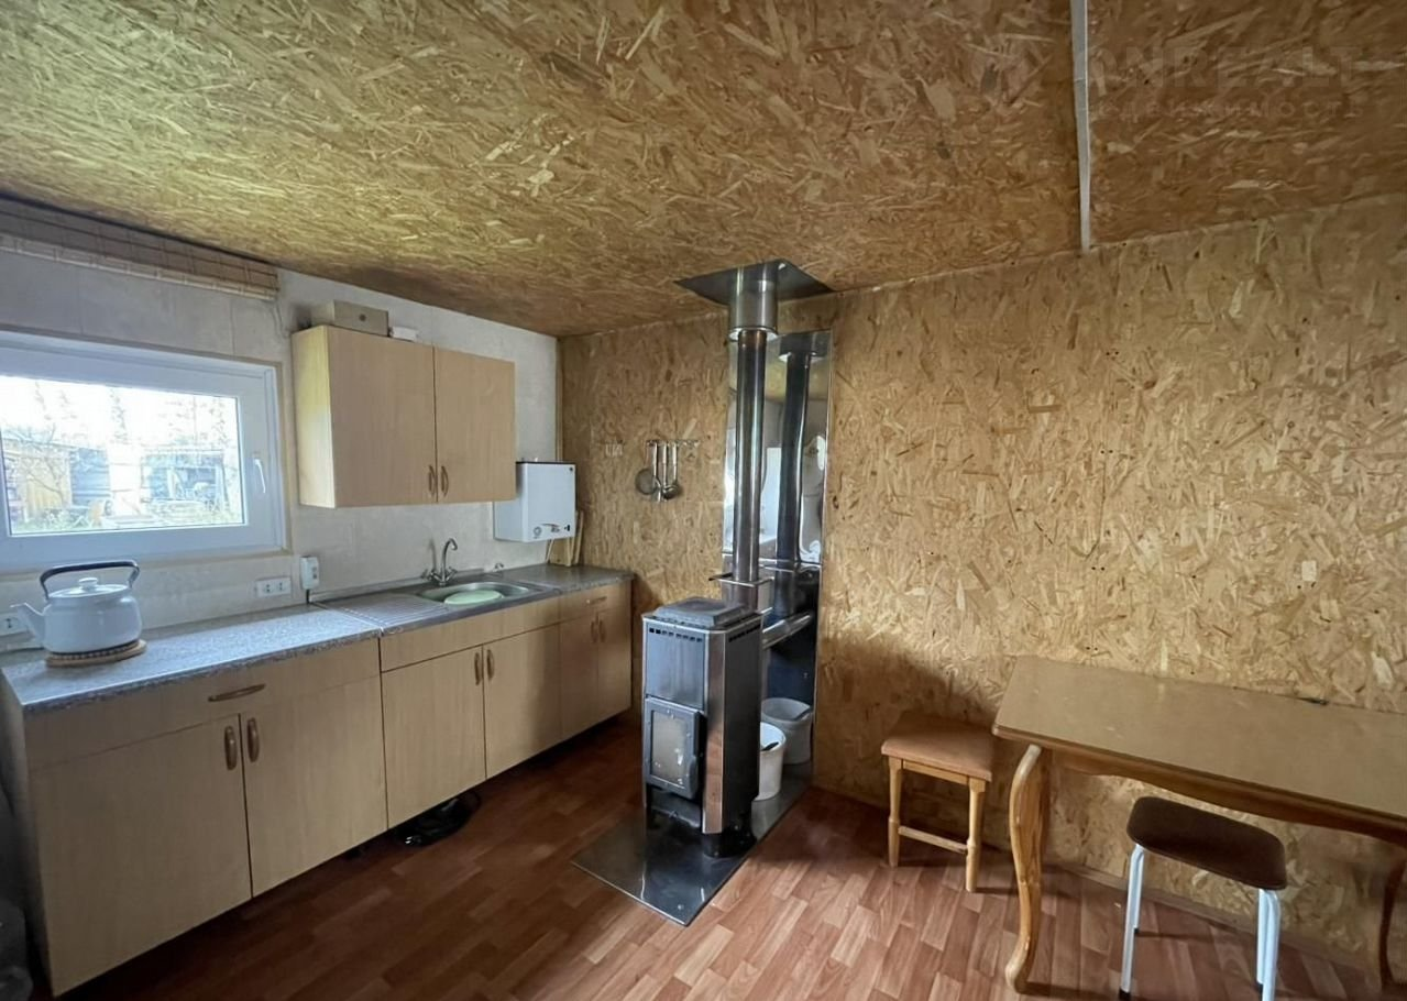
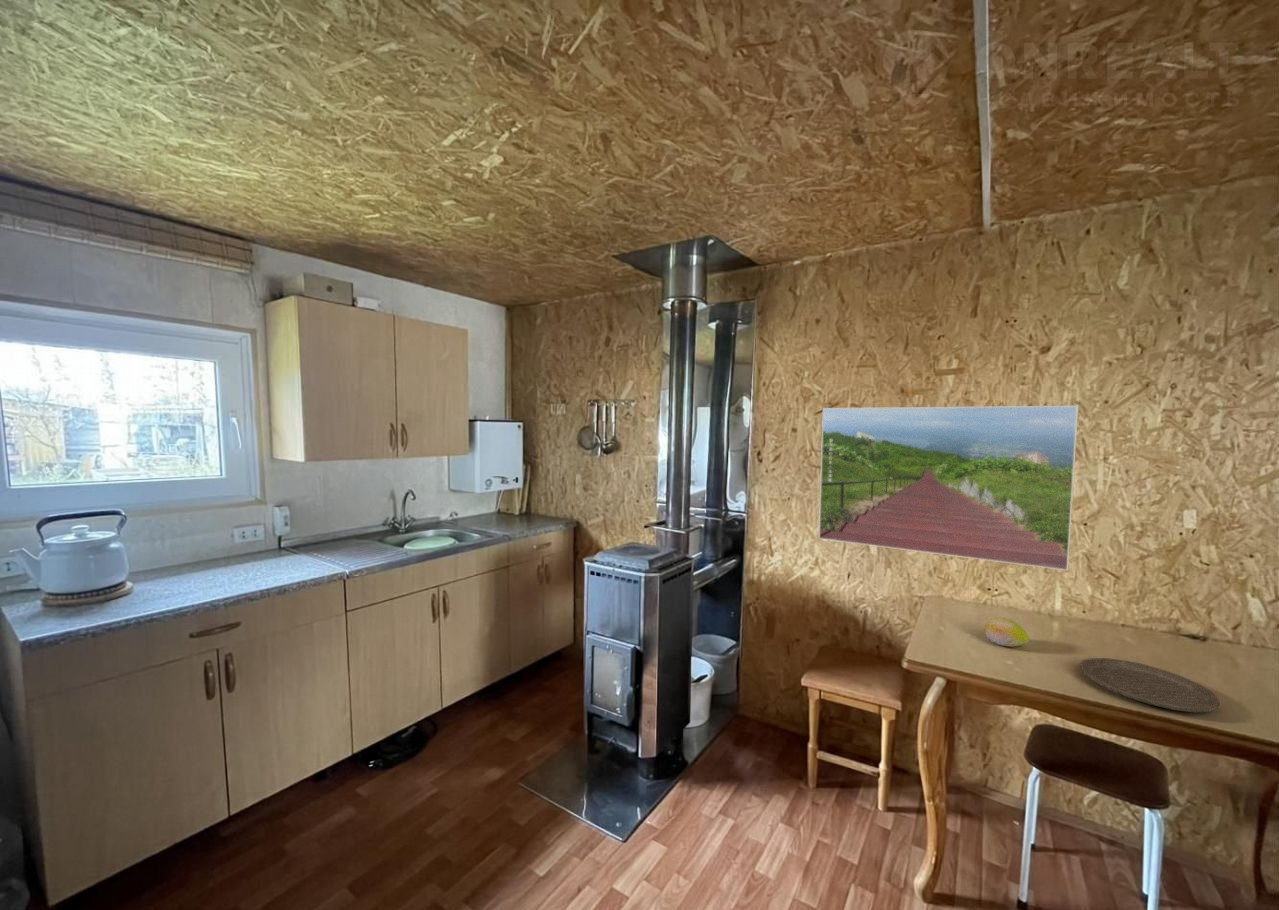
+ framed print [818,405,1079,572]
+ plate [1079,657,1220,713]
+ fruit [984,617,1030,648]
